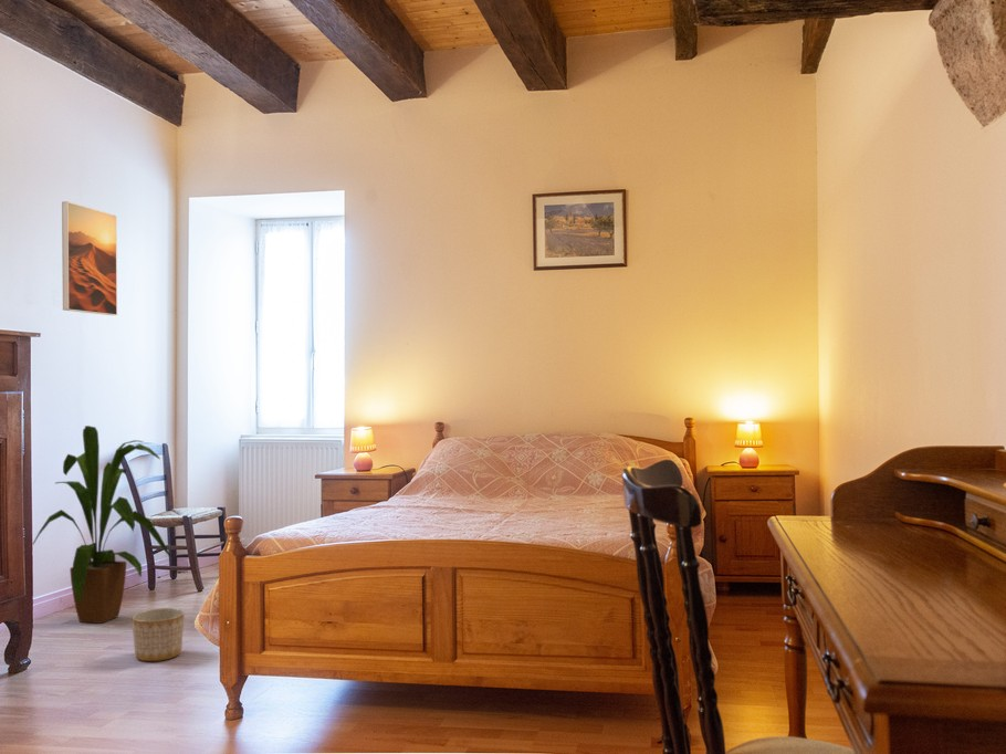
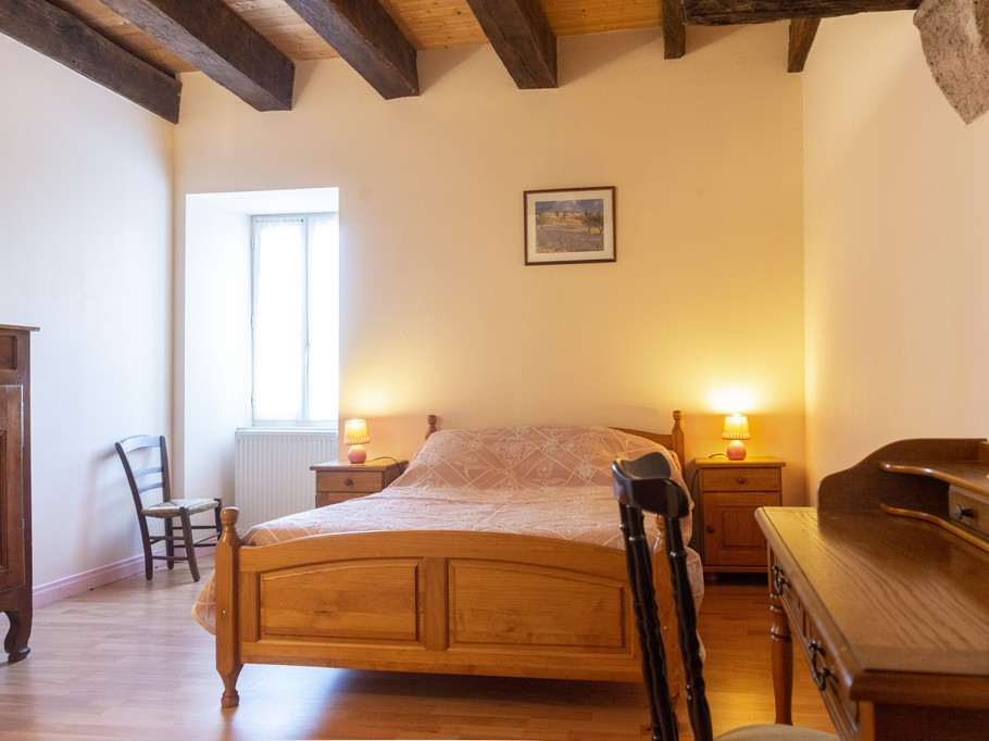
- house plant [32,425,174,625]
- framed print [61,200,118,316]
- planter [130,607,186,662]
